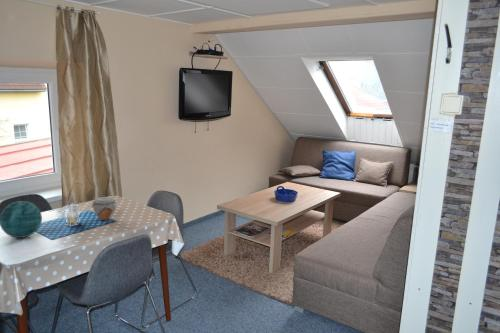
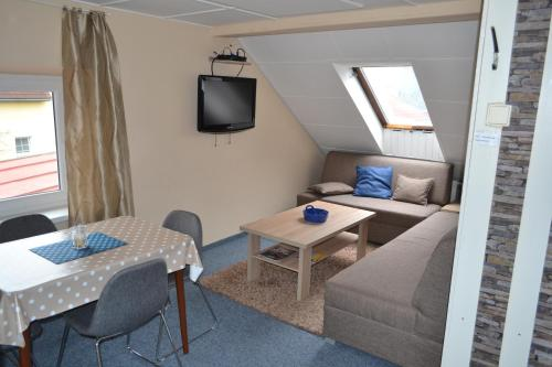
- decorative orb [0,200,43,239]
- jar [90,196,117,221]
